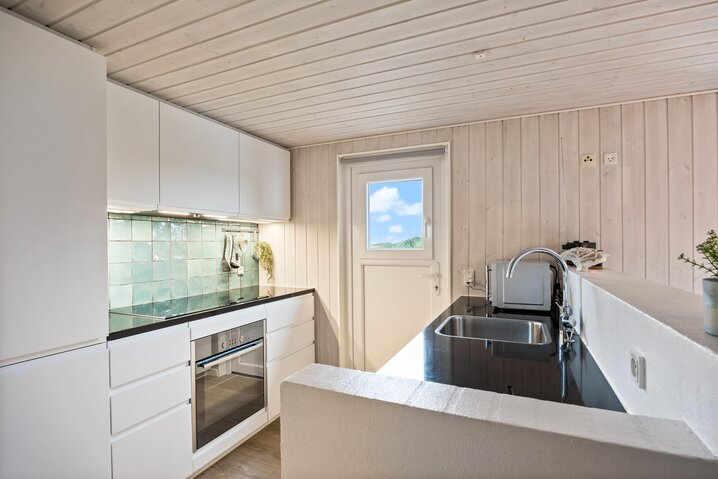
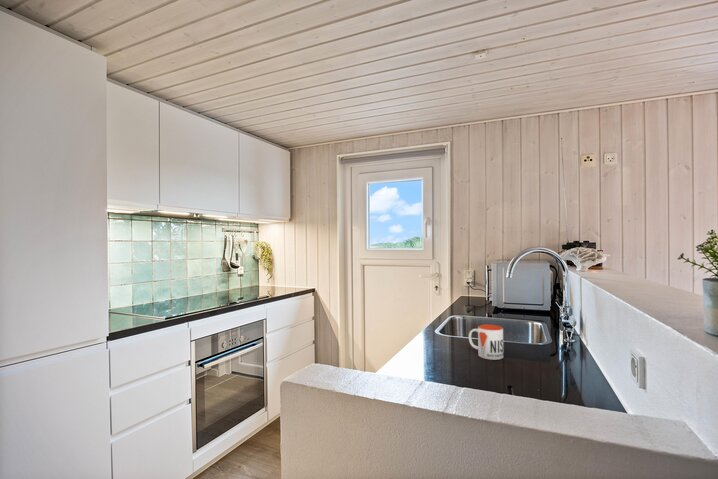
+ mug [468,324,504,361]
